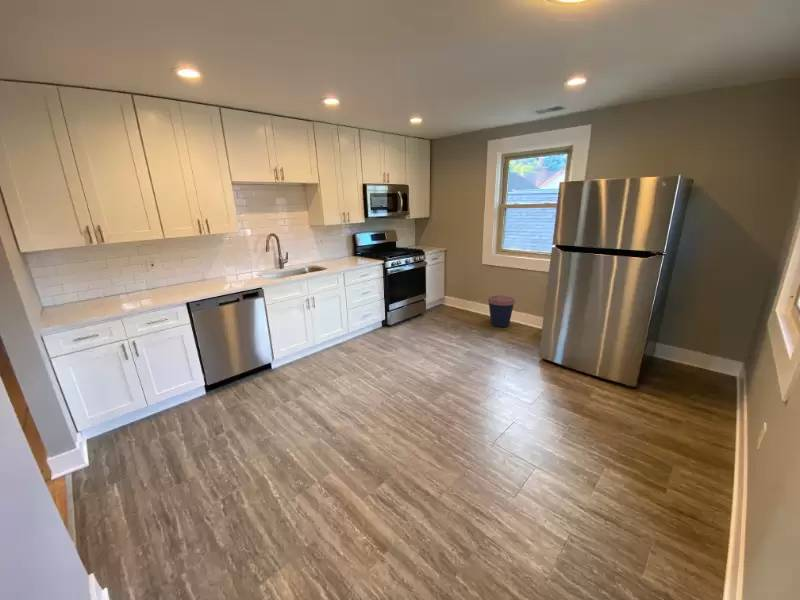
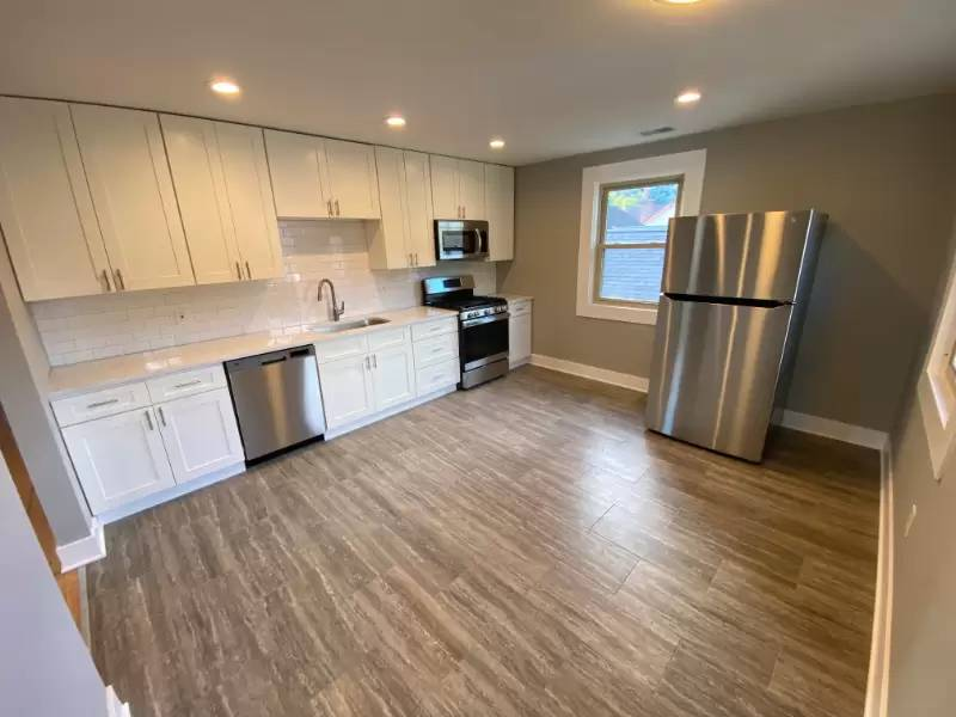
- coffee cup [487,294,516,328]
